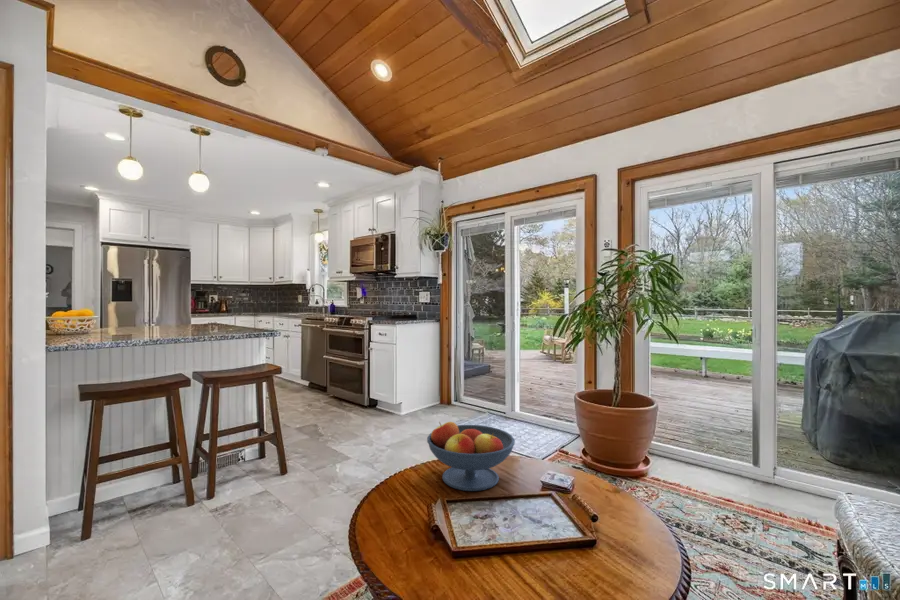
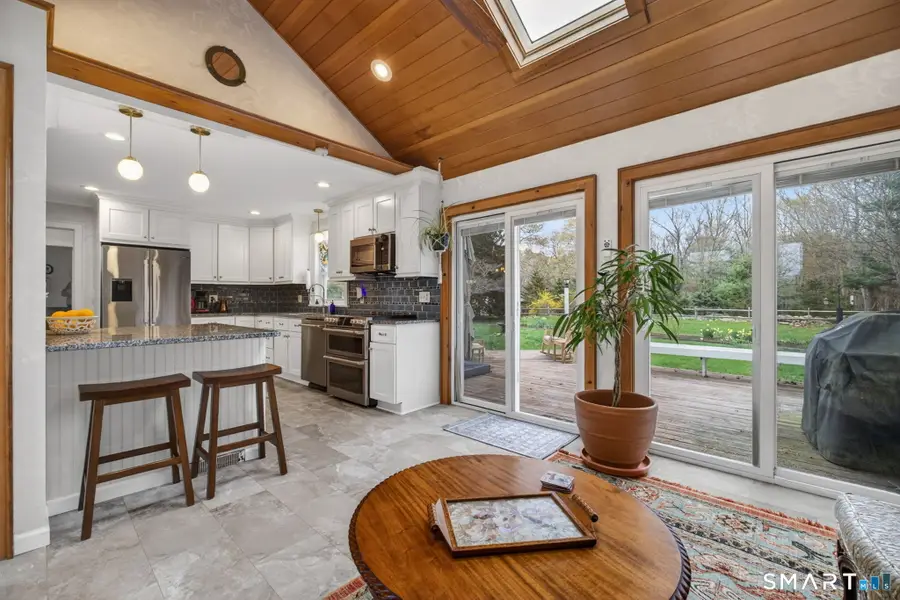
- fruit bowl [426,421,516,492]
